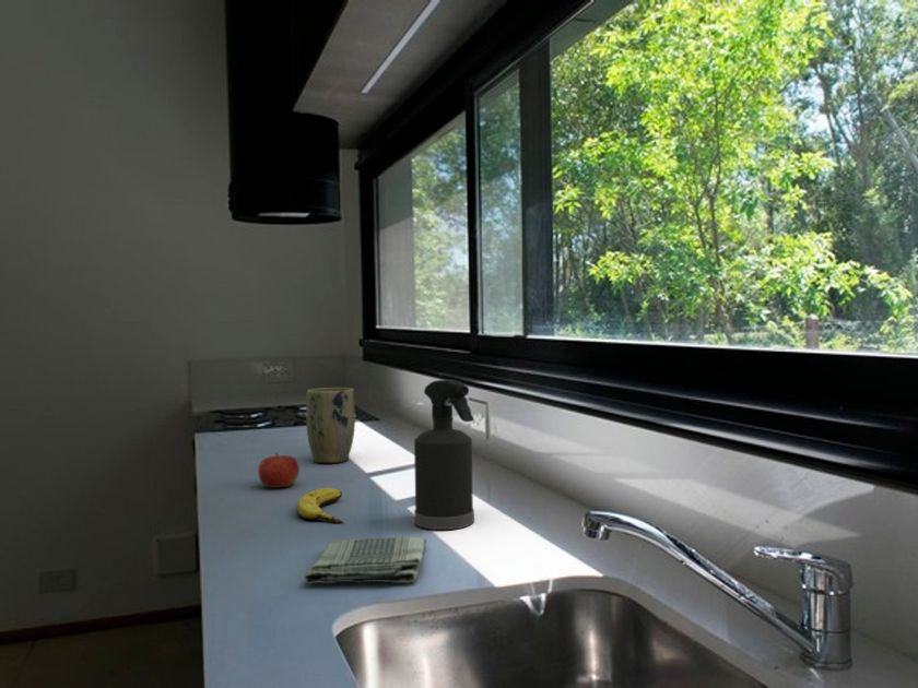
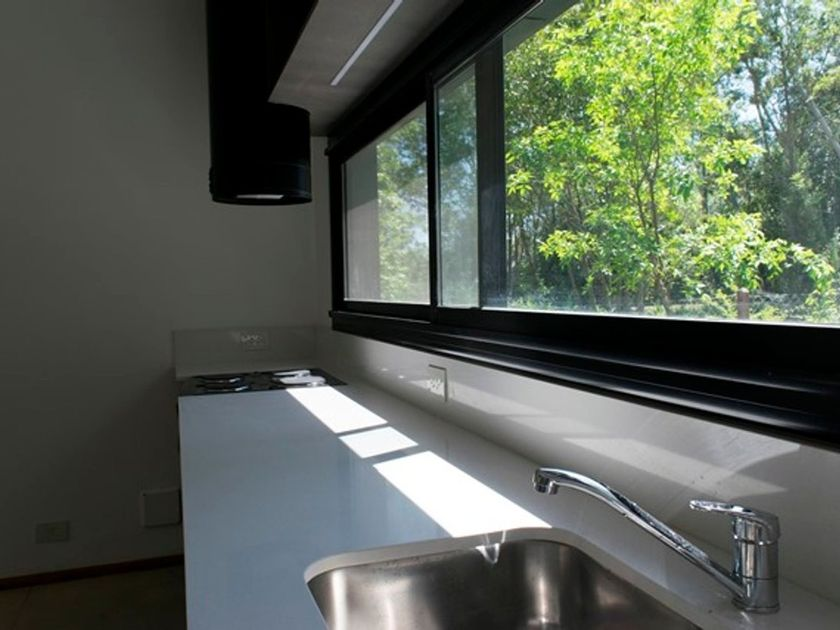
- banana [296,487,346,524]
- fruit [257,451,301,489]
- plant pot [305,387,356,464]
- dish towel [303,536,427,584]
- spray bottle [413,379,475,531]
